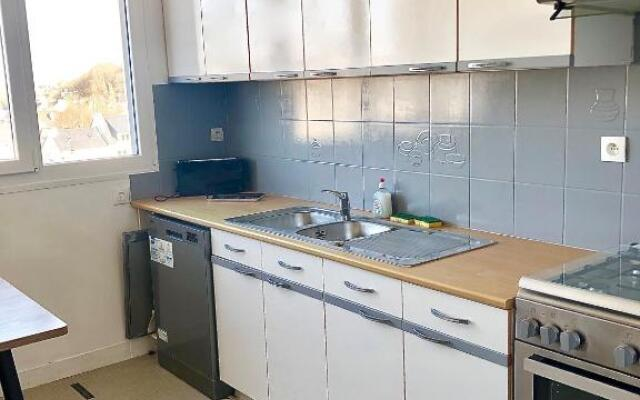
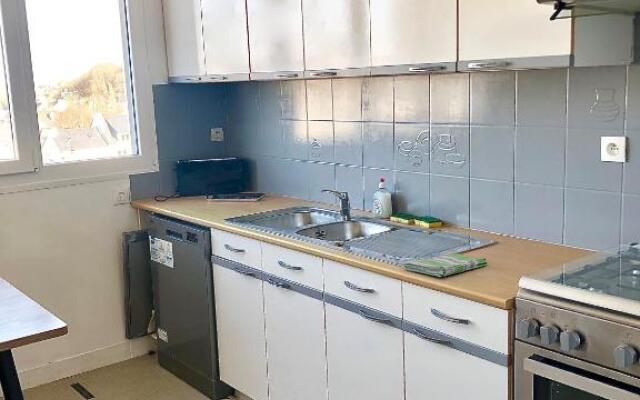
+ dish towel [403,253,488,278]
